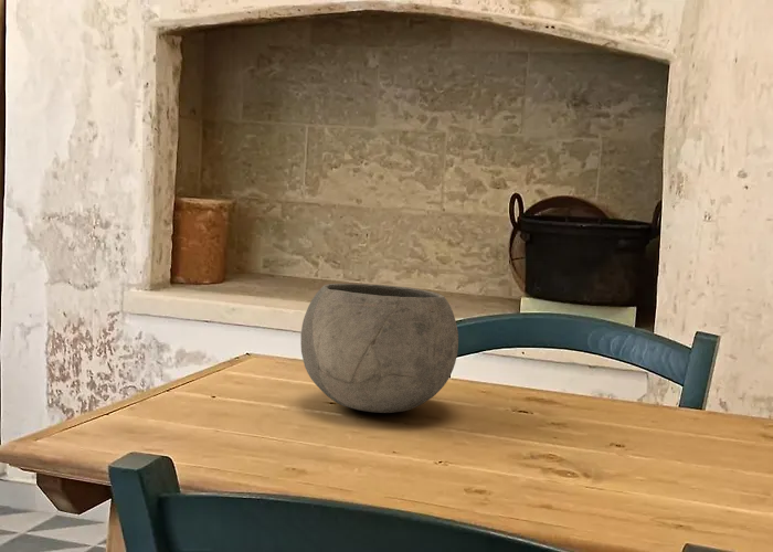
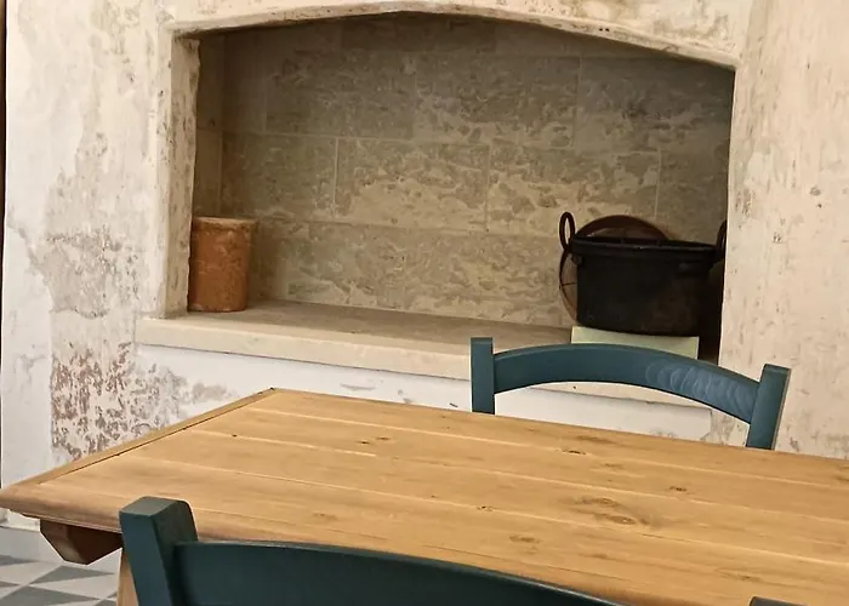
- bowl [299,283,459,414]
